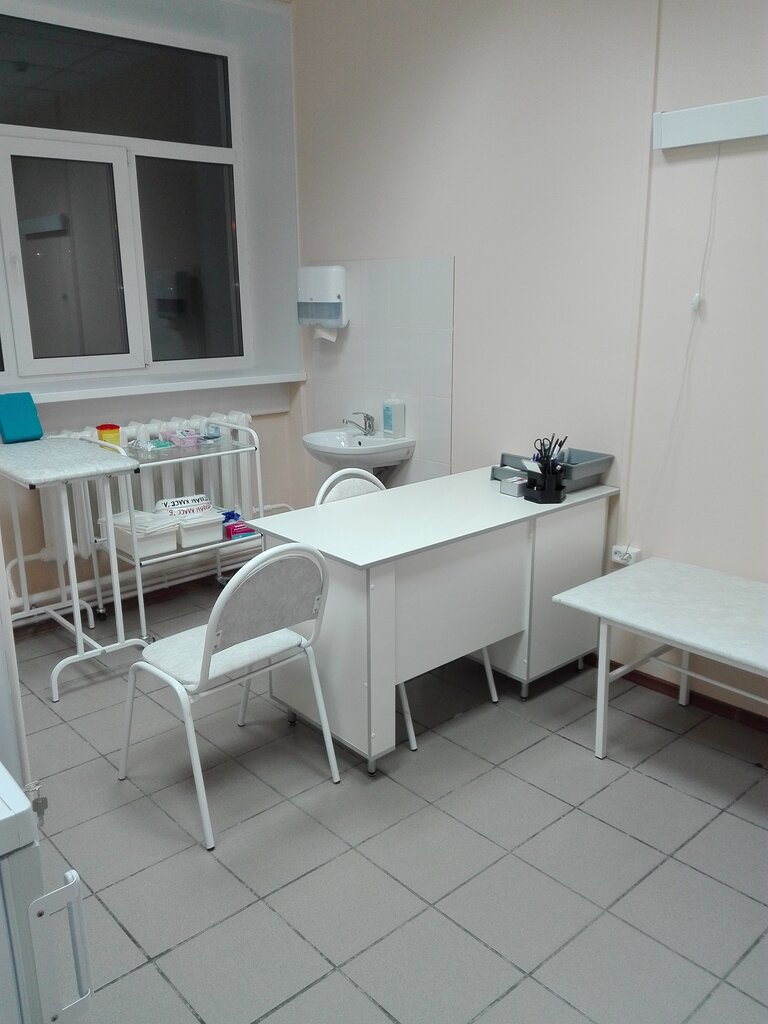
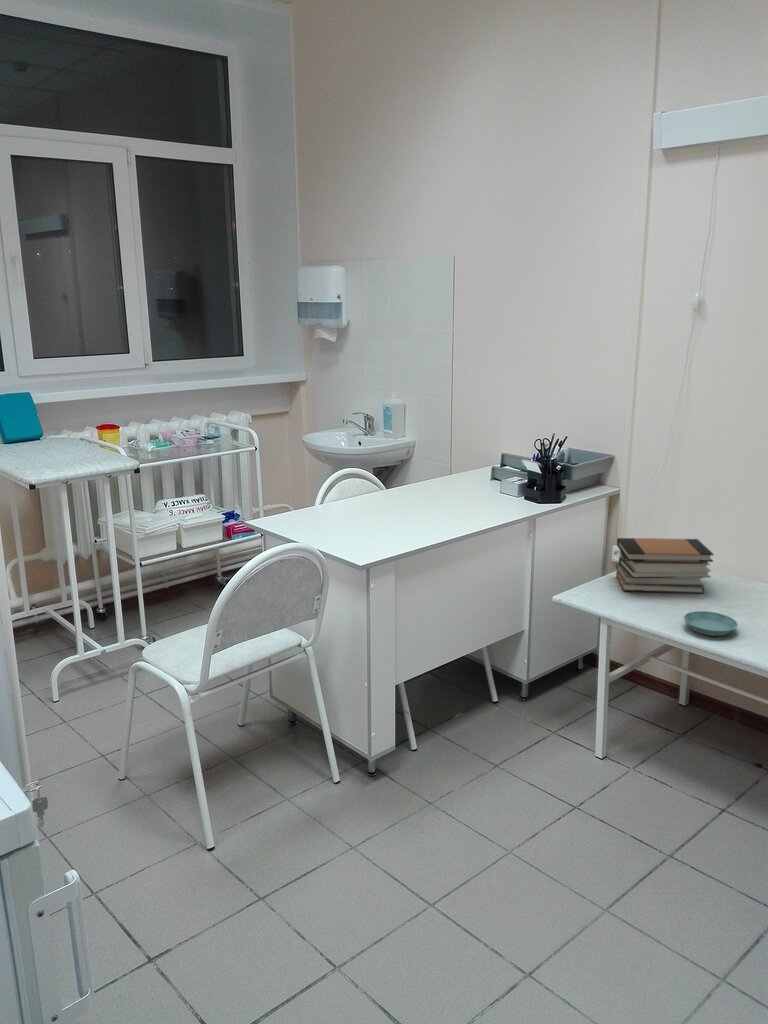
+ book stack [615,537,715,595]
+ saucer [683,610,739,637]
